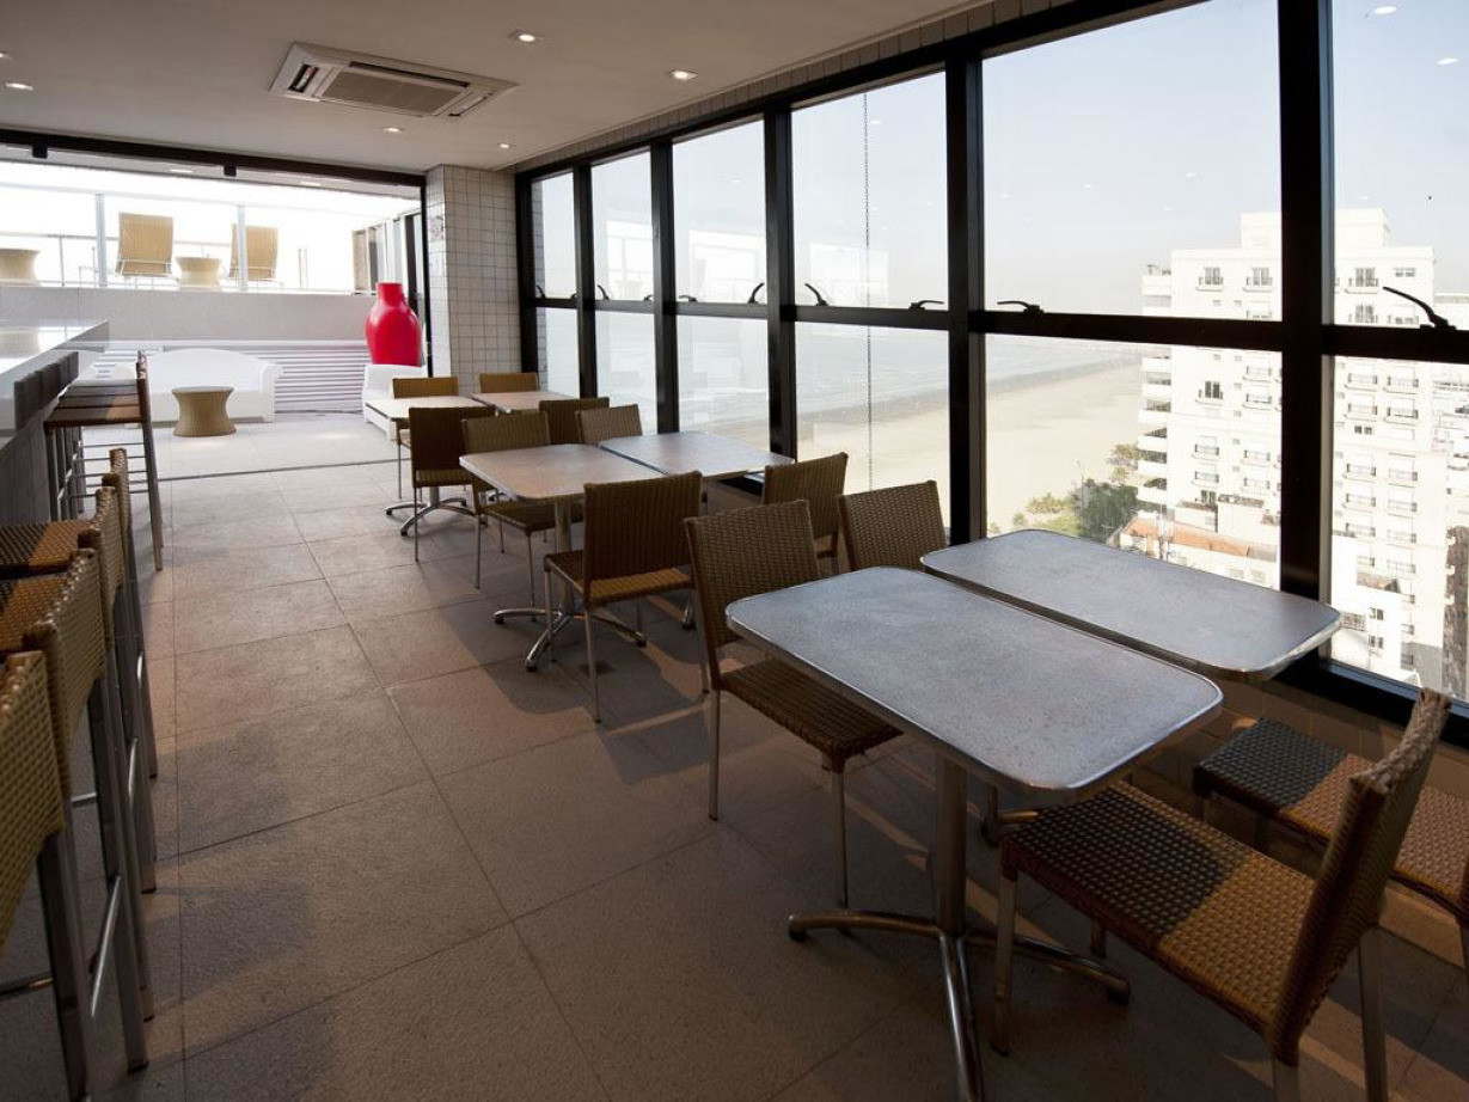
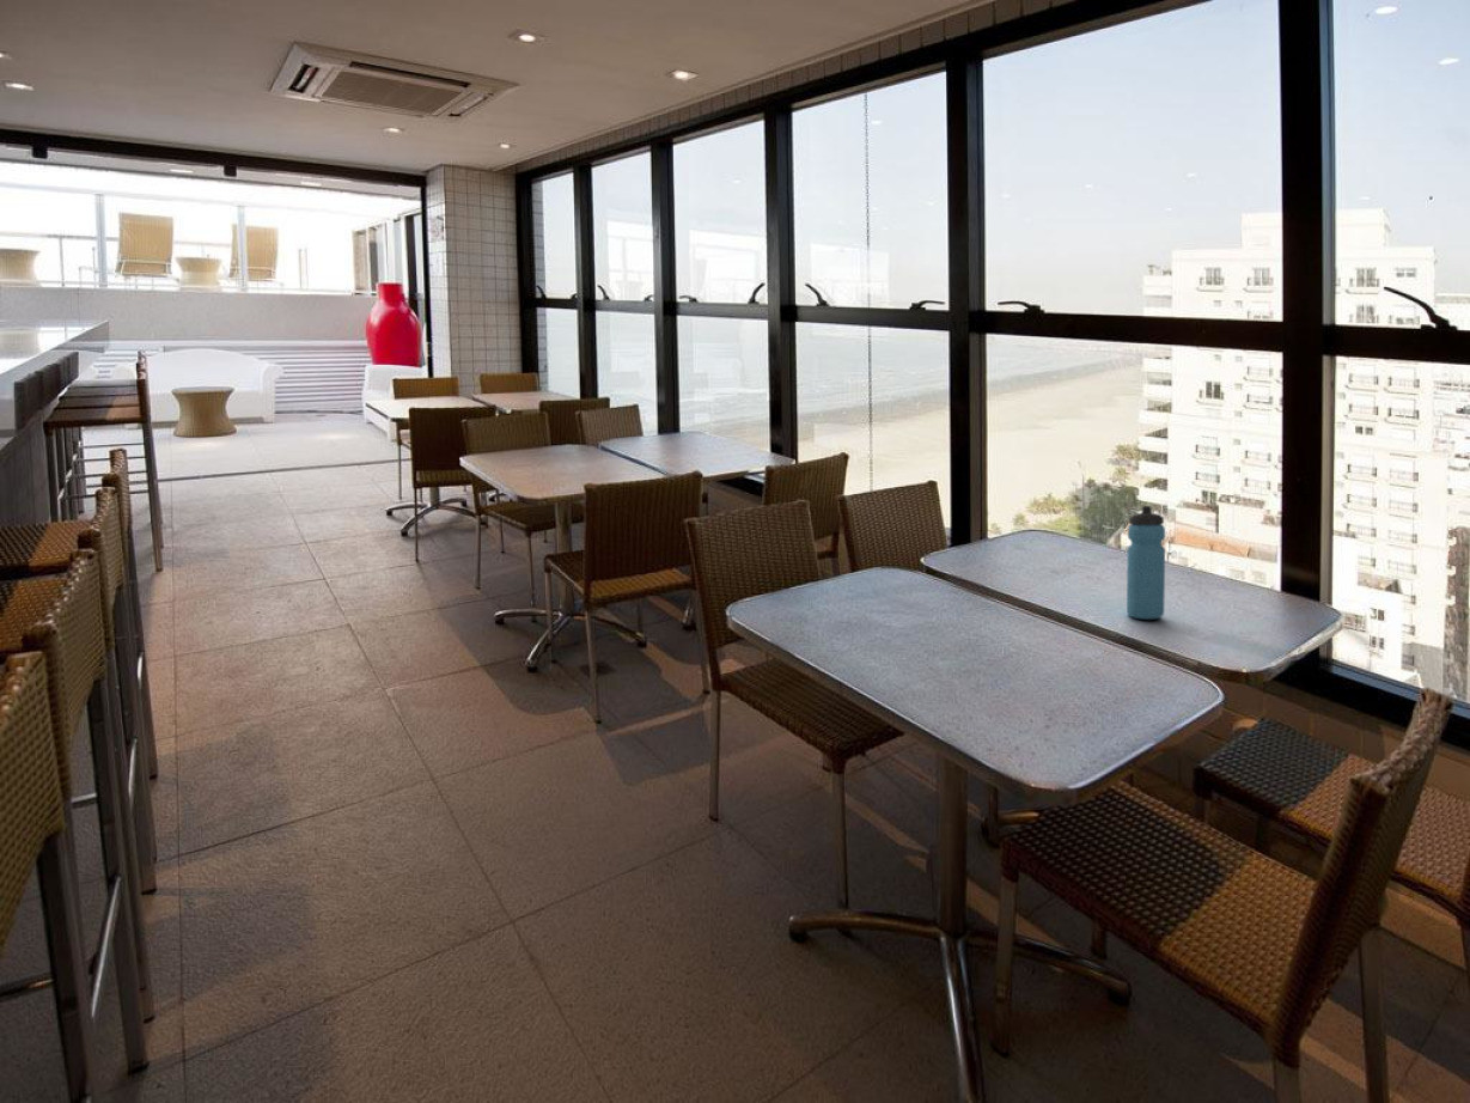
+ water bottle [1126,505,1166,621]
